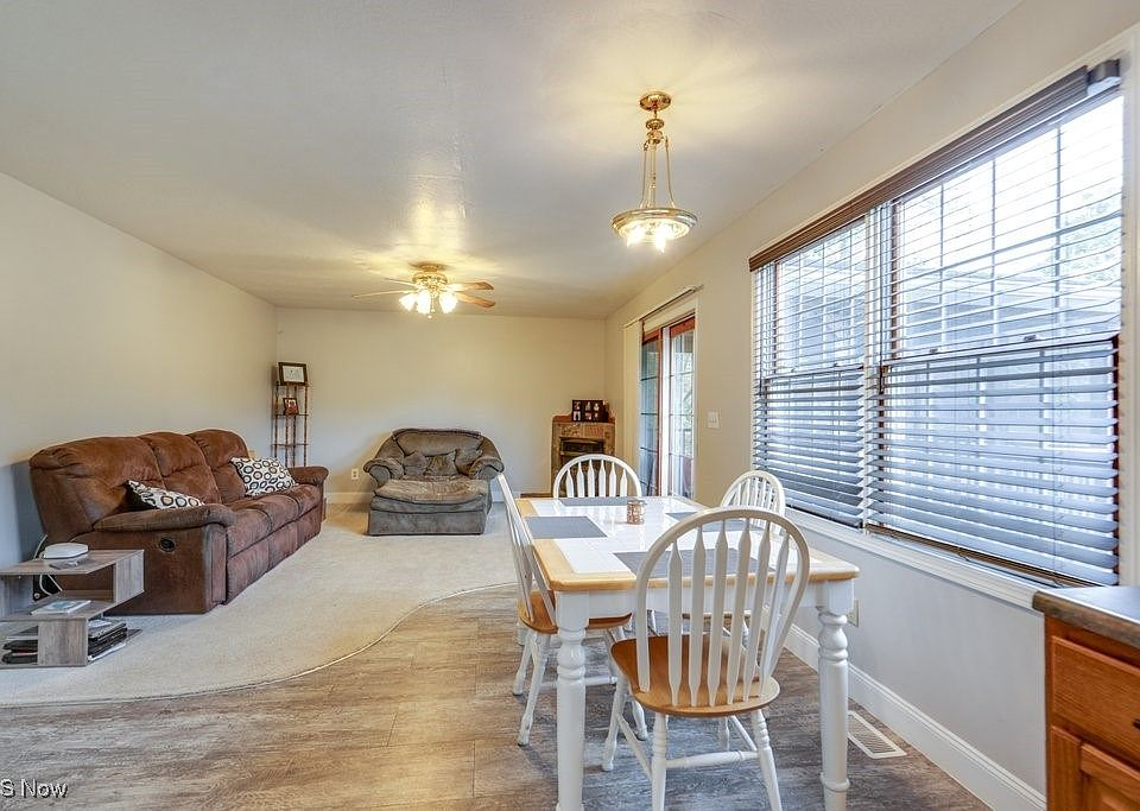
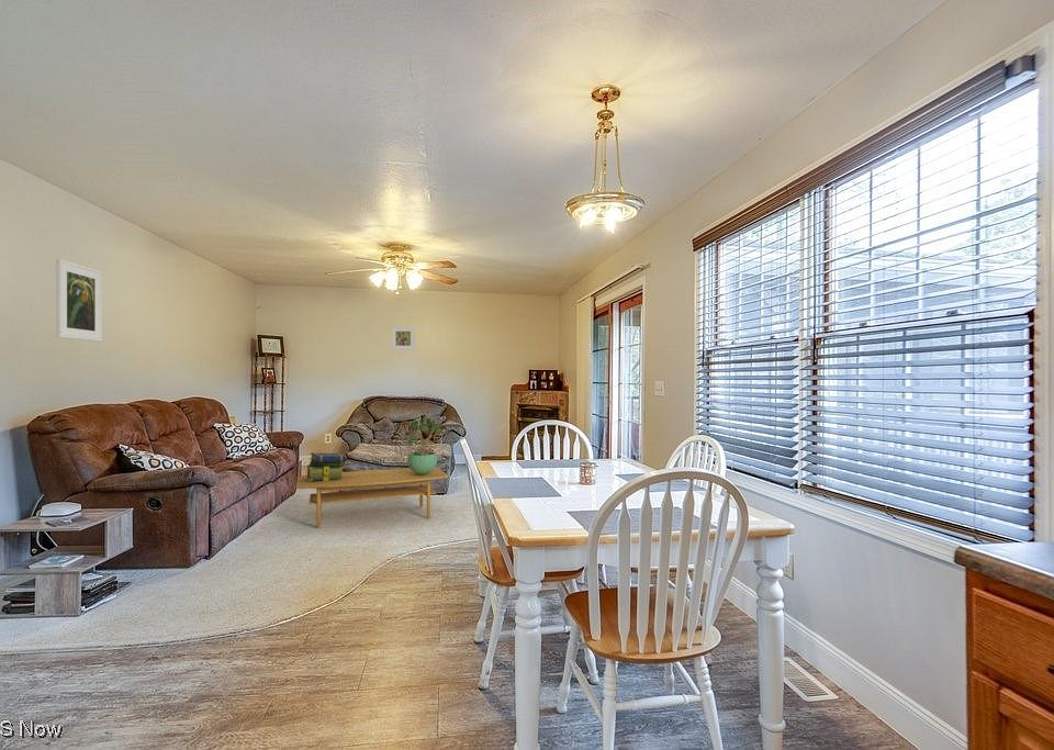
+ stack of books [306,451,347,481]
+ potted plant [405,416,445,474]
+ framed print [55,258,103,343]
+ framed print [391,326,416,351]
+ coffee table [294,467,449,529]
